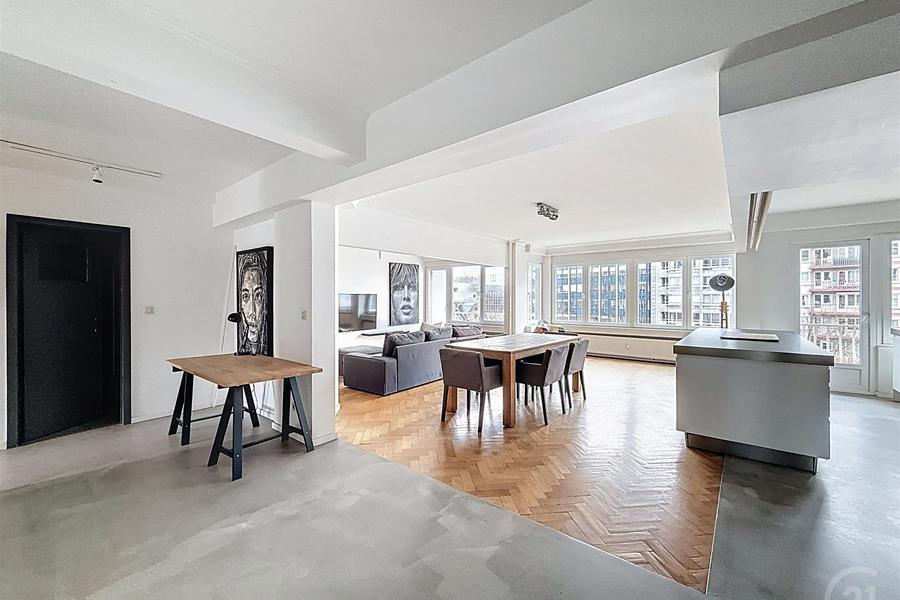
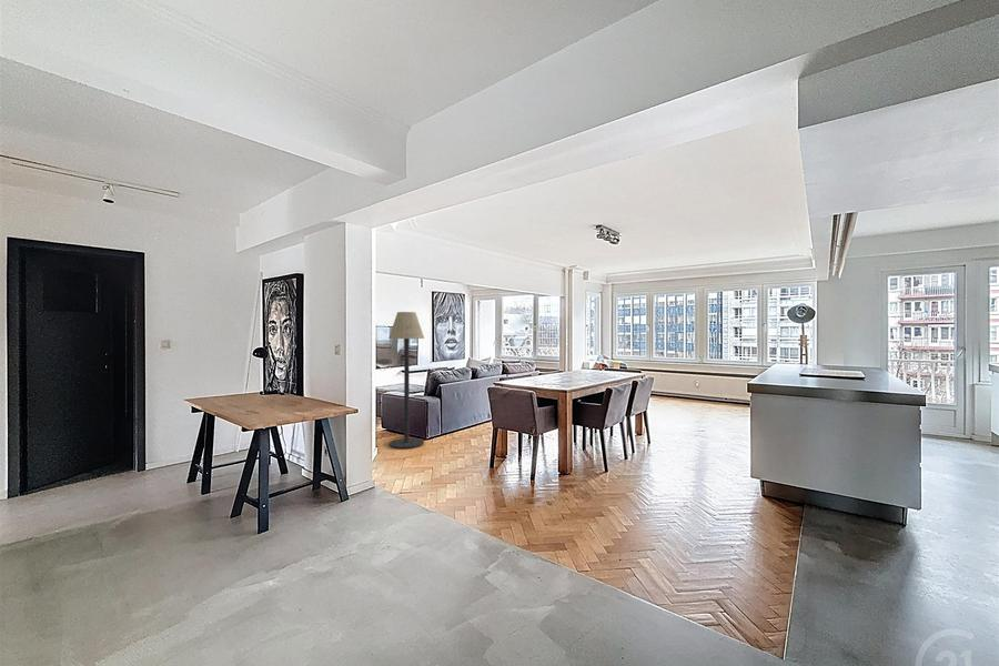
+ floor lamp [387,311,425,450]
